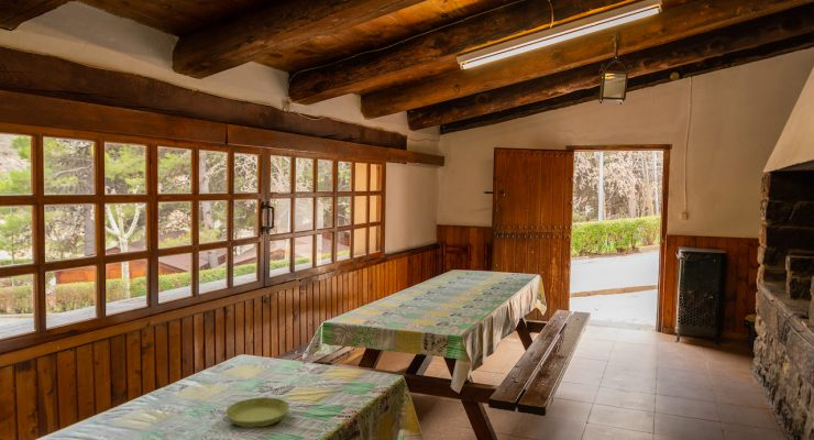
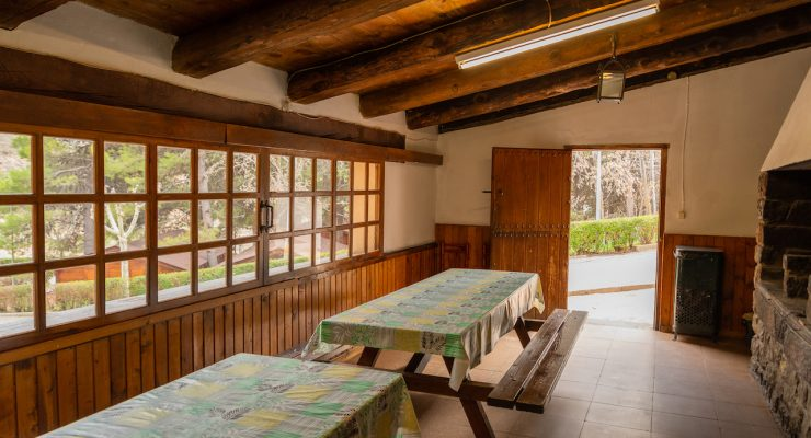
- saucer [224,396,290,429]
